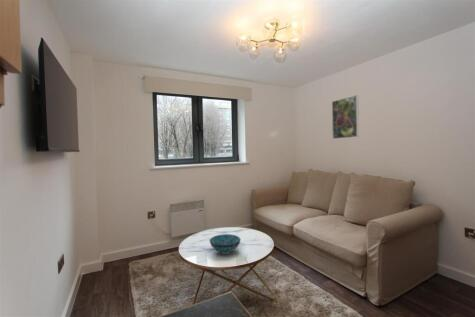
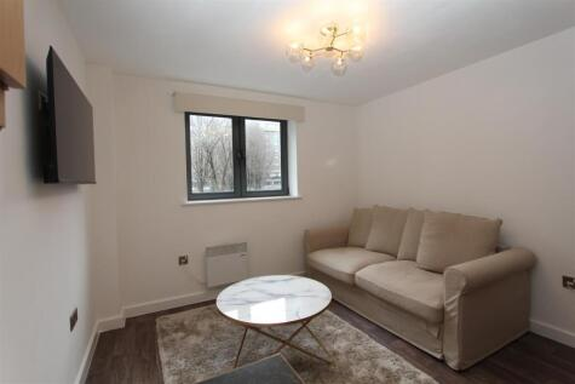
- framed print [331,94,360,140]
- decorative bowl [209,233,241,255]
